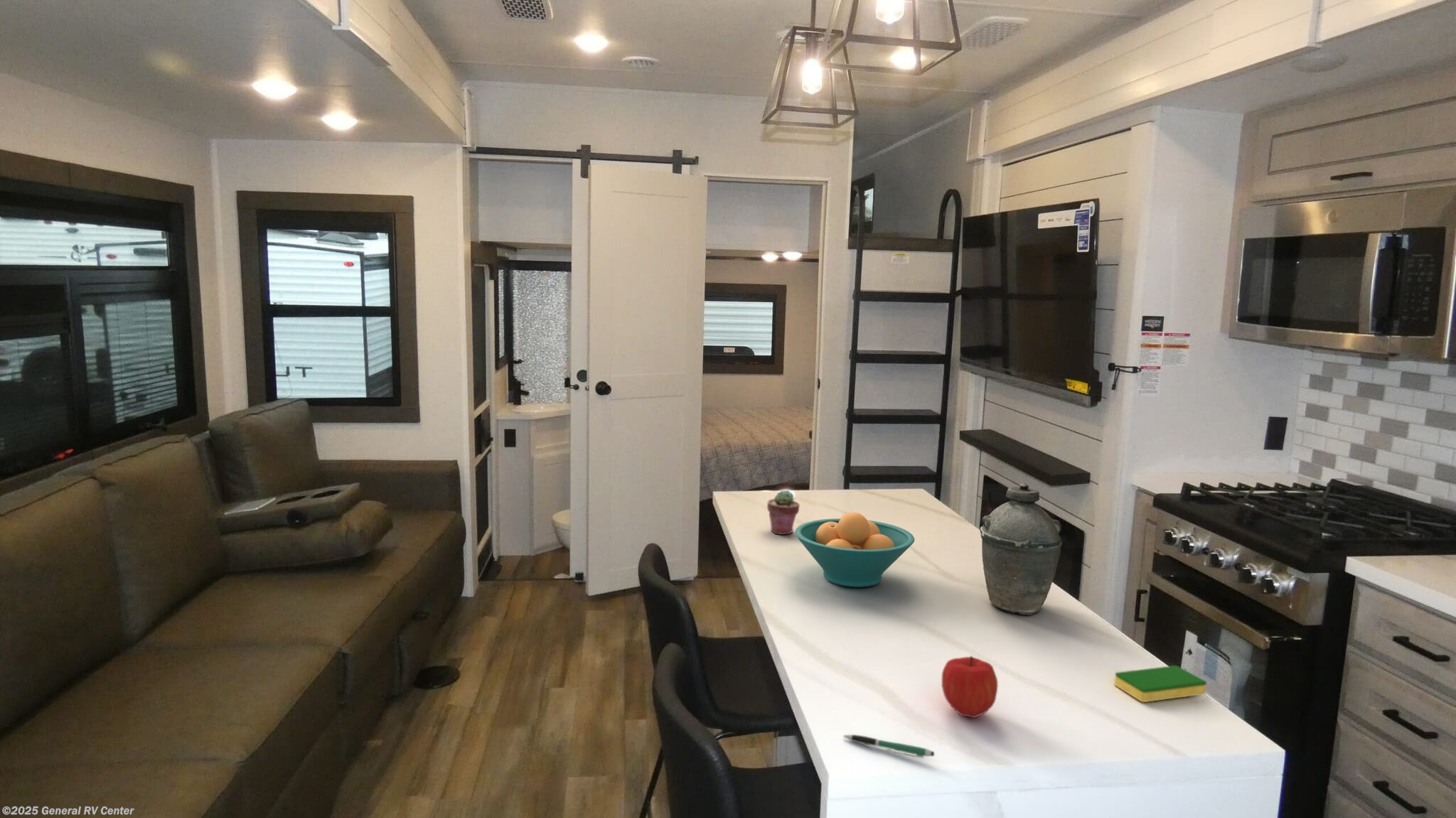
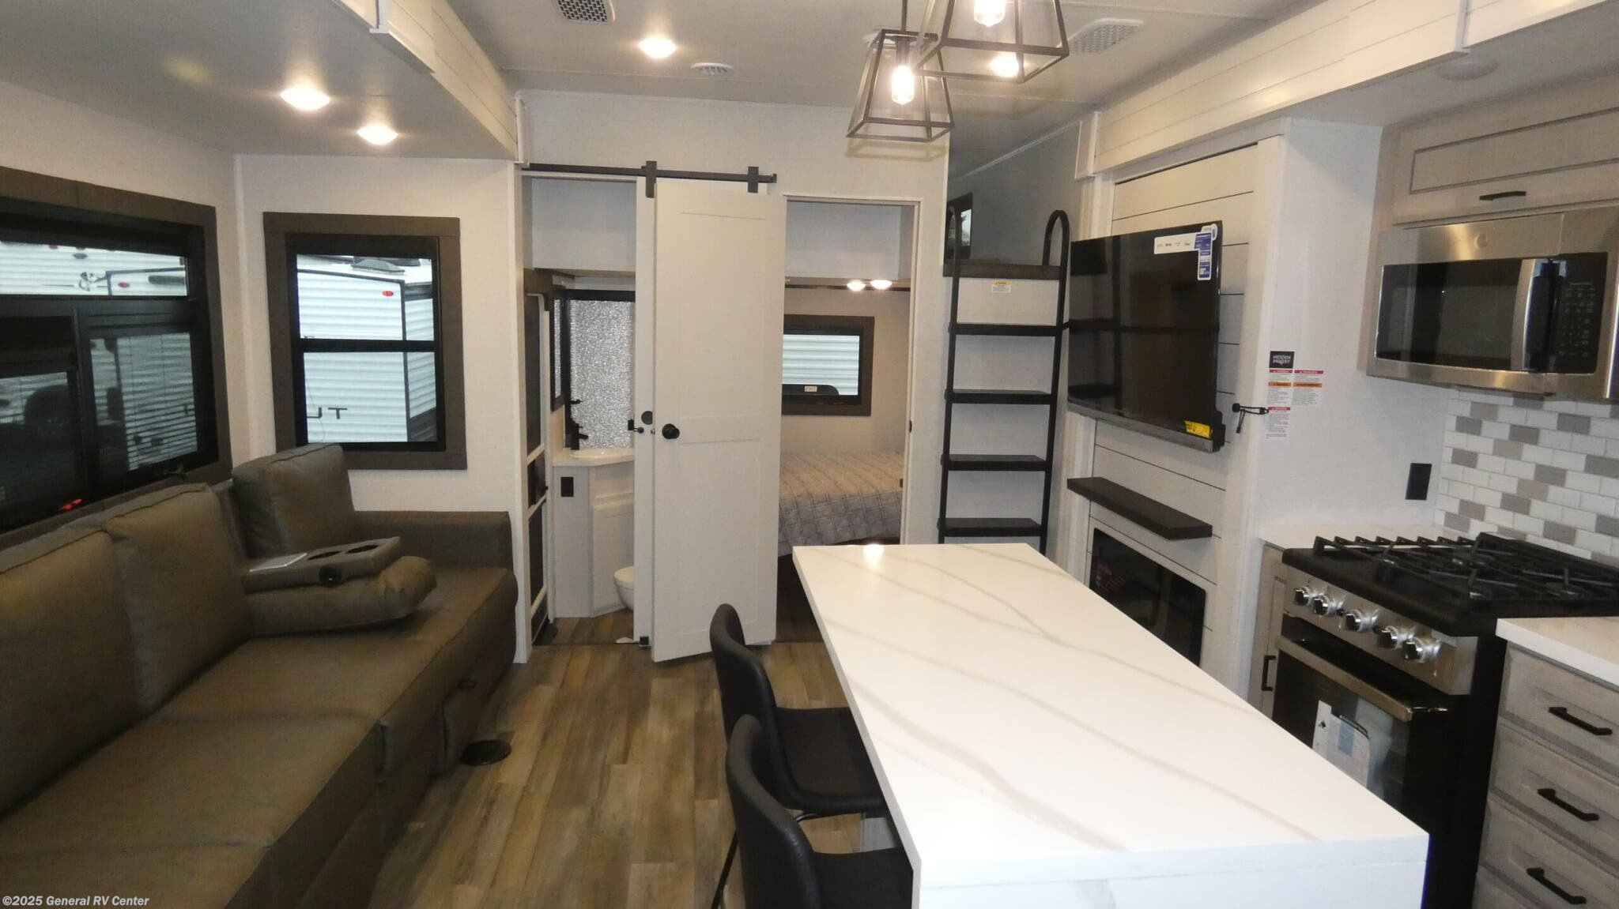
- pen [843,734,935,759]
- fruit [941,655,999,719]
- potted succulent [766,489,801,535]
- fruit bowl [794,512,915,588]
- dish sponge [1113,664,1207,703]
- kettle [979,483,1063,615]
